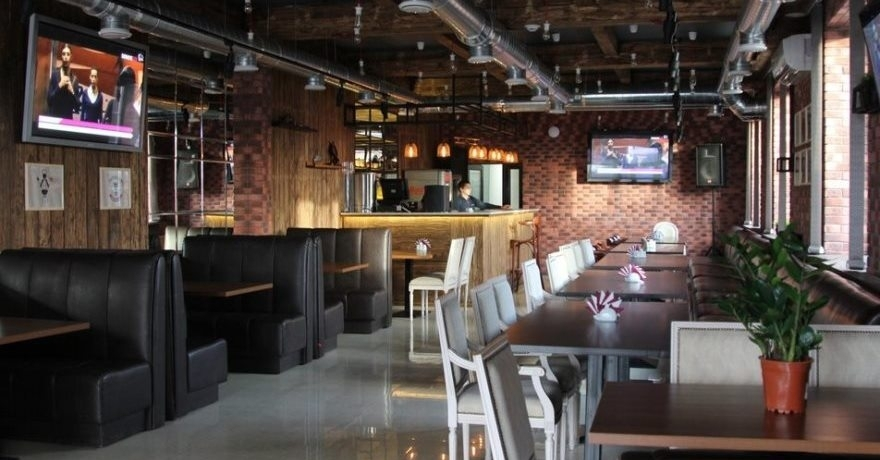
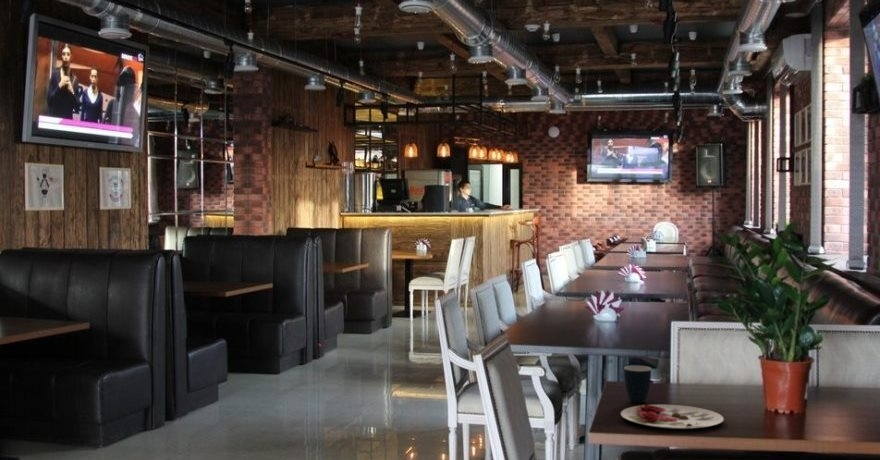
+ plate [620,404,725,430]
+ mug [623,365,652,403]
